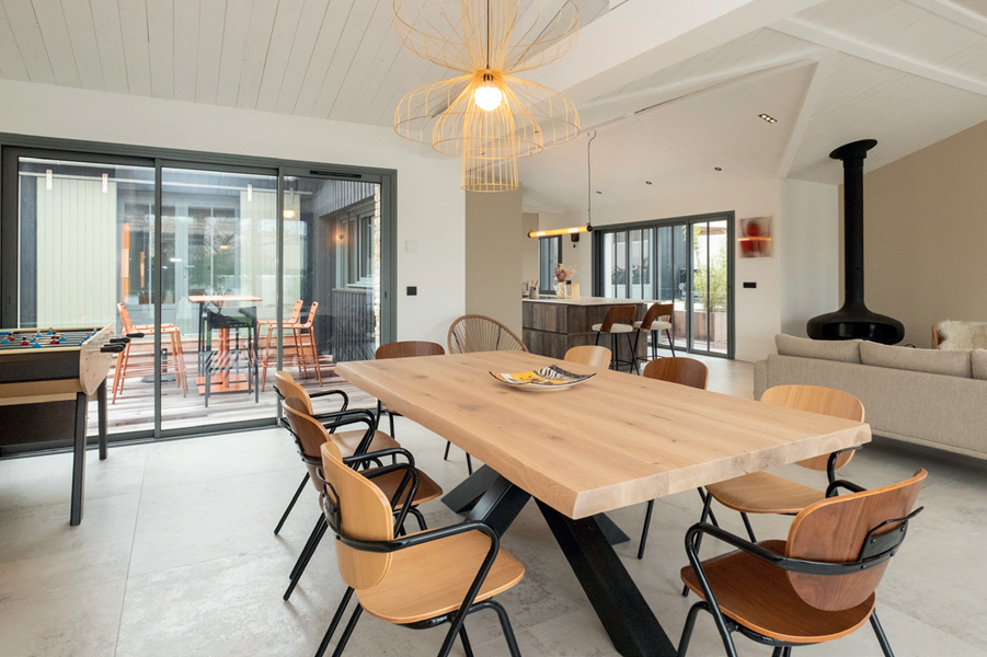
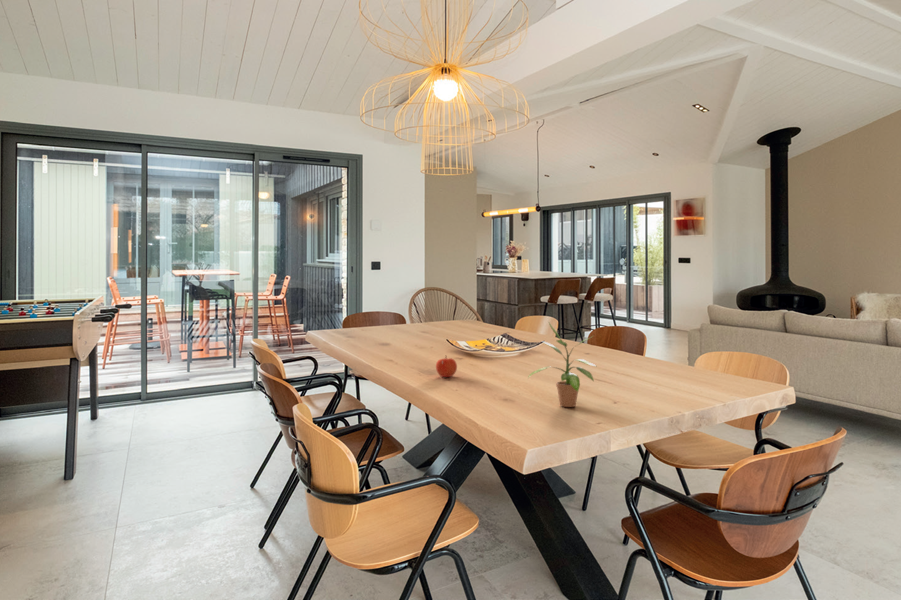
+ apple [435,355,458,378]
+ potted plant [527,322,597,408]
